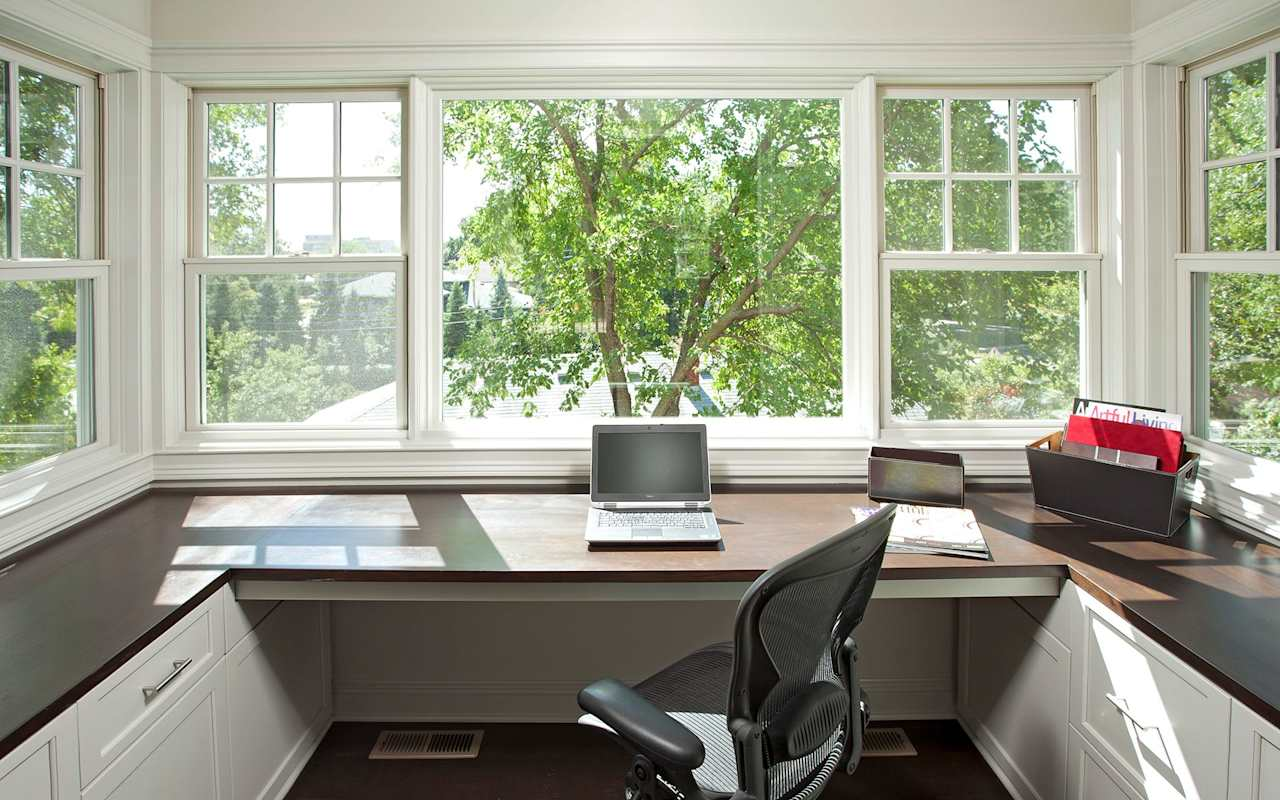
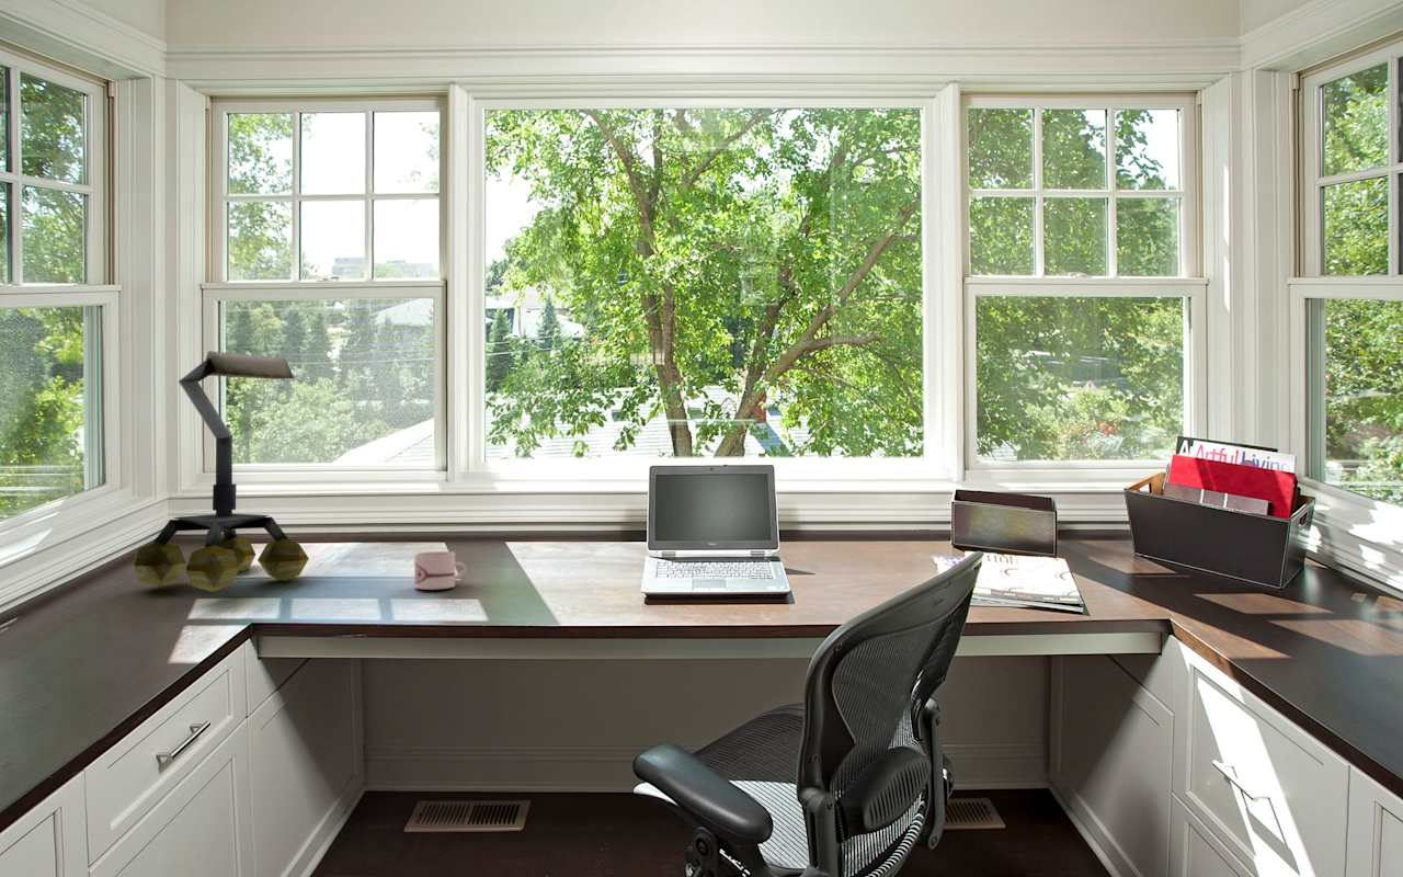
+ mug [413,550,468,591]
+ desk lamp [132,350,310,593]
